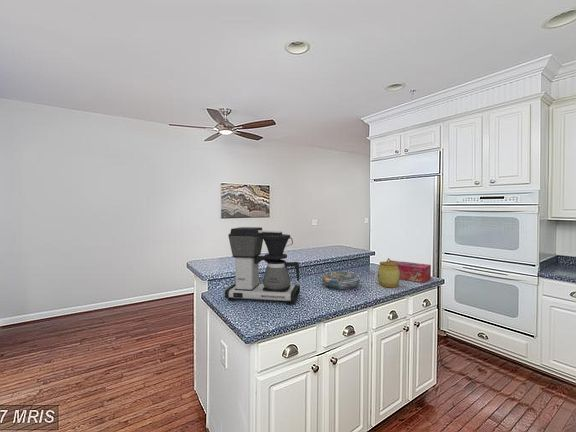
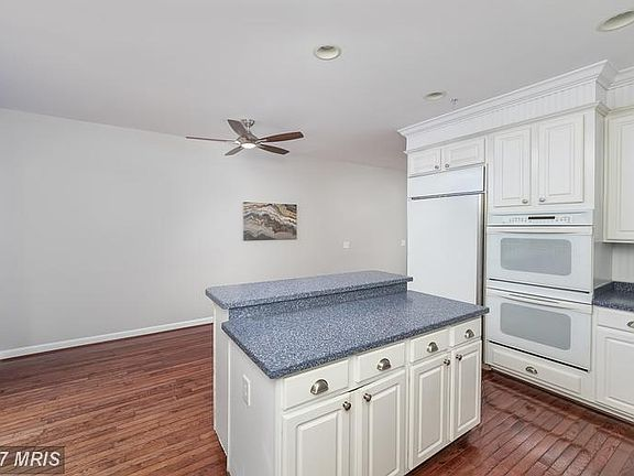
- jar [376,257,400,288]
- coffee maker [224,226,301,305]
- decorative bowl [321,270,361,290]
- tissue box [388,259,432,284]
